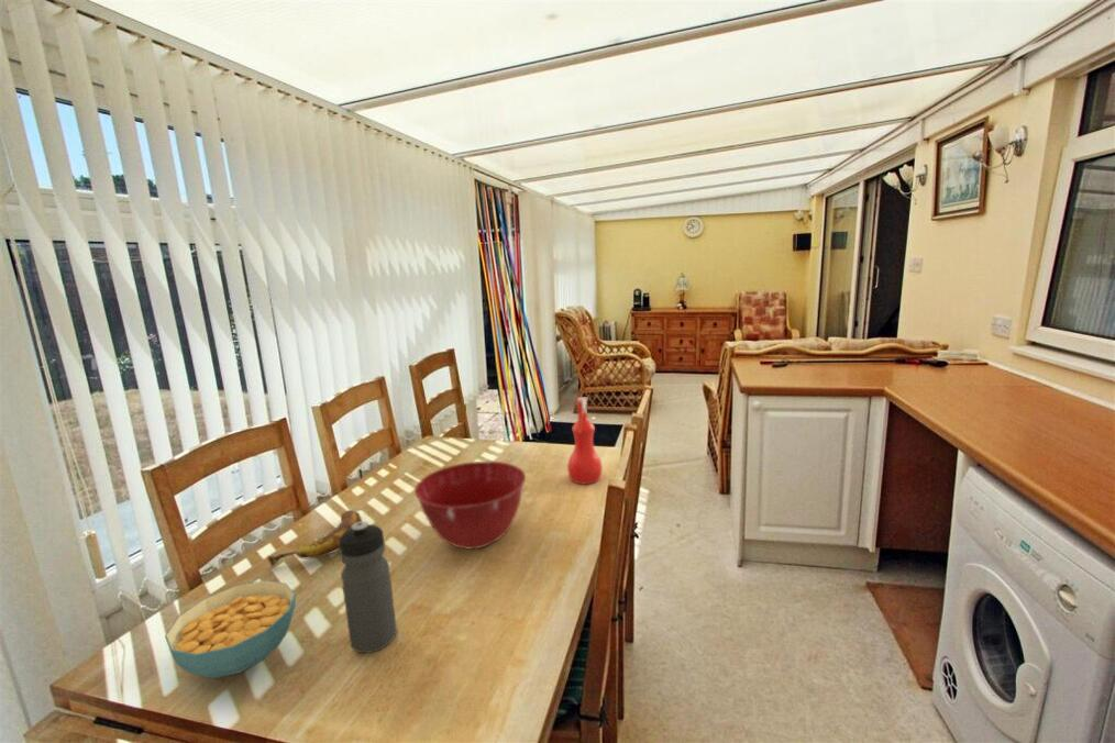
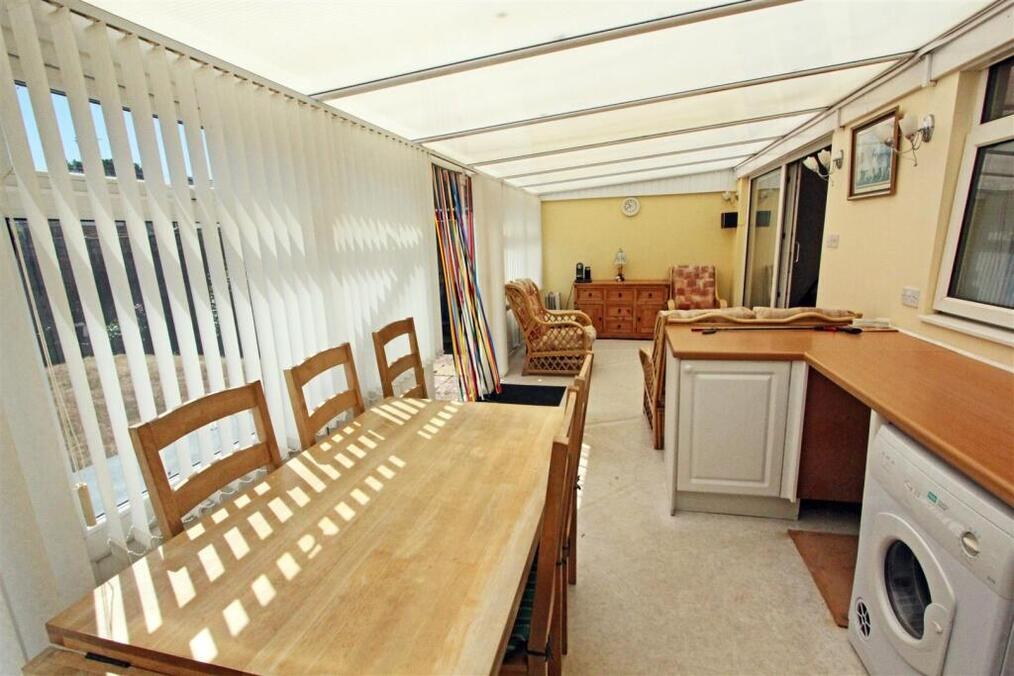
- mixing bowl [413,461,527,550]
- water bottle [339,520,398,654]
- banana [266,509,363,568]
- cereal bowl [164,579,297,679]
- spray bottle [566,397,603,485]
